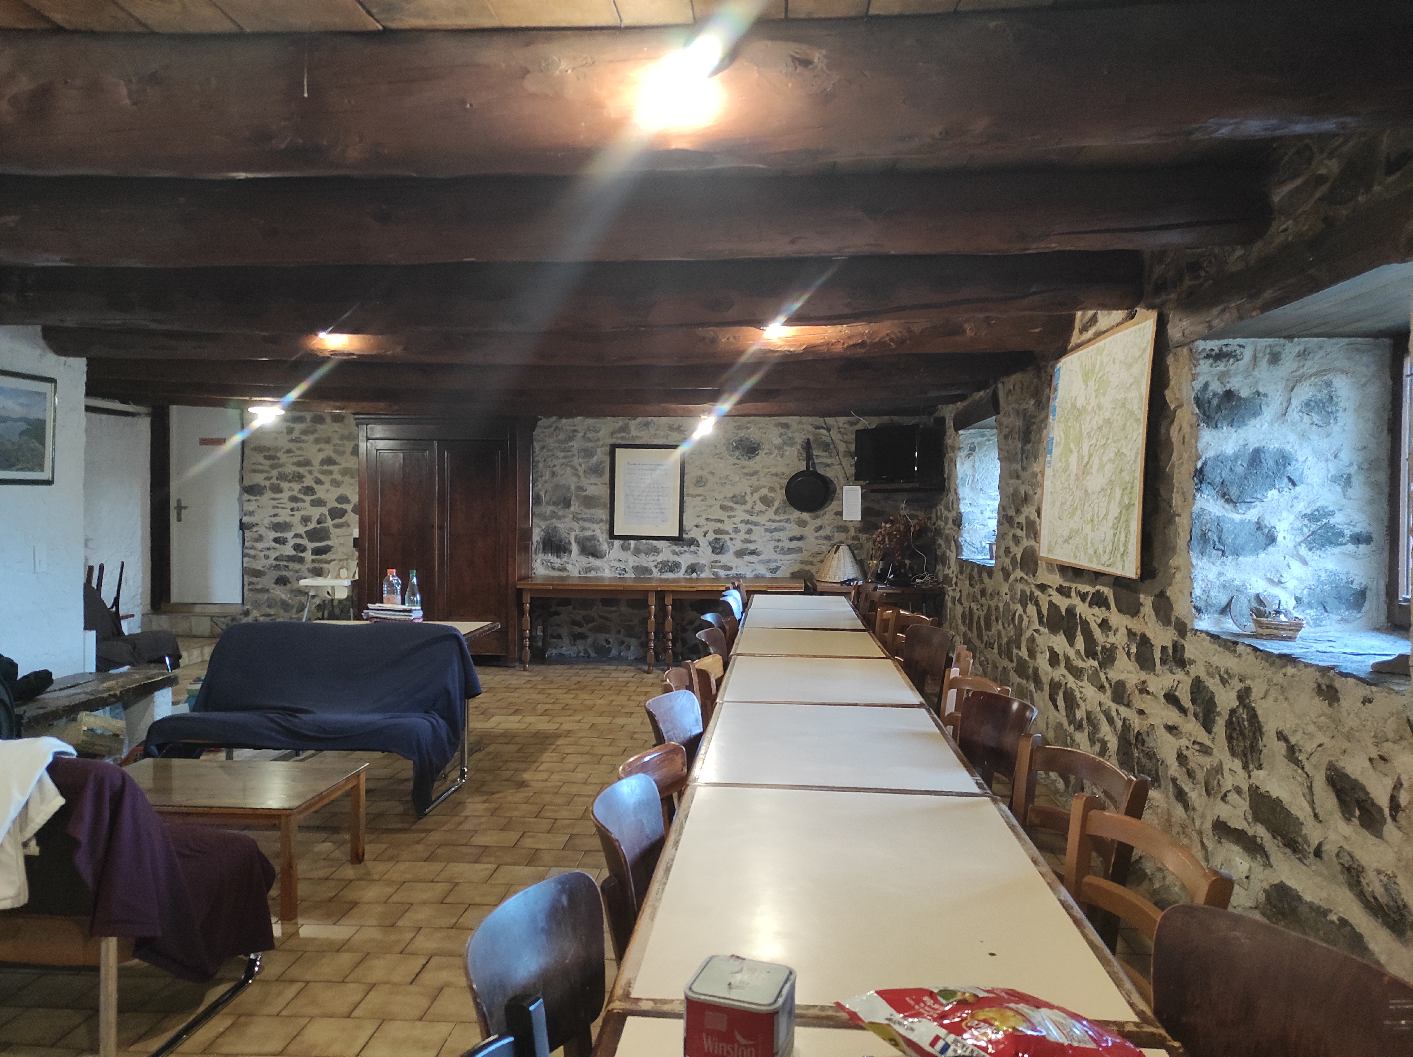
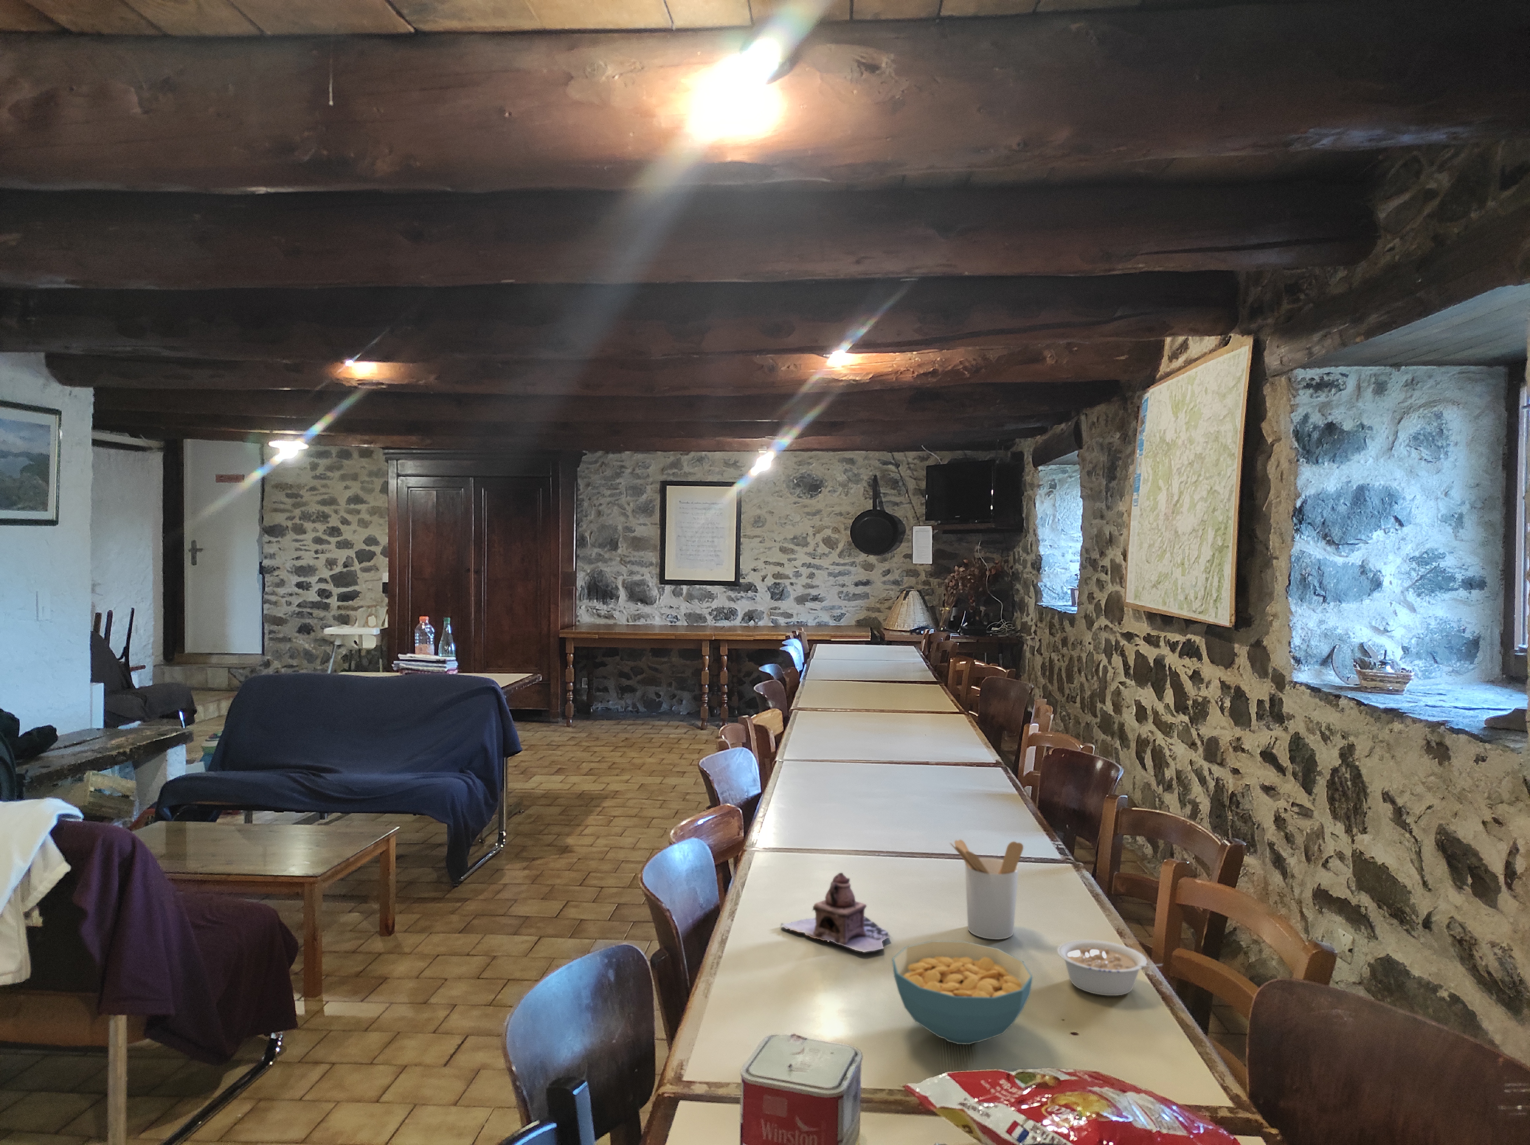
+ teapot [779,872,890,953]
+ cereal bowl [891,941,1033,1045]
+ legume [1057,939,1163,996]
+ utensil holder [949,840,1024,939]
